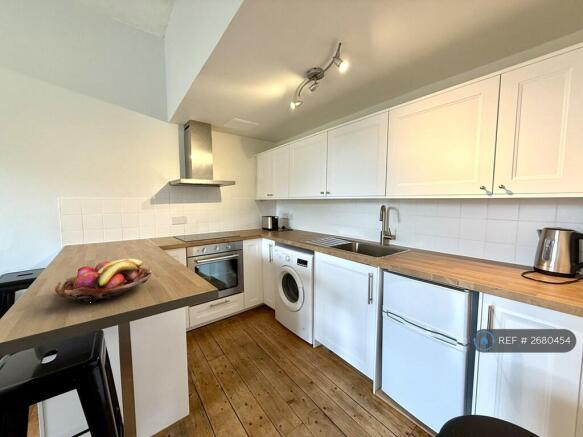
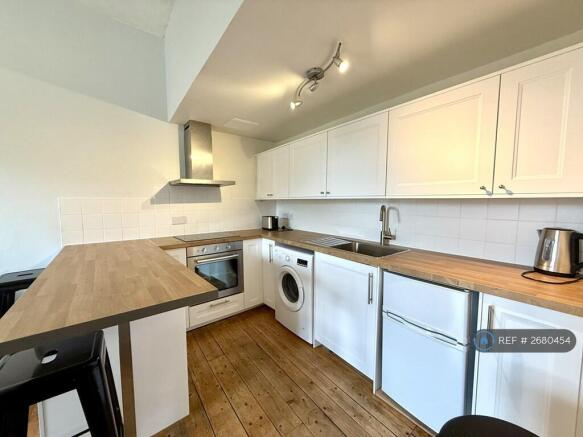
- fruit basket [54,257,152,303]
